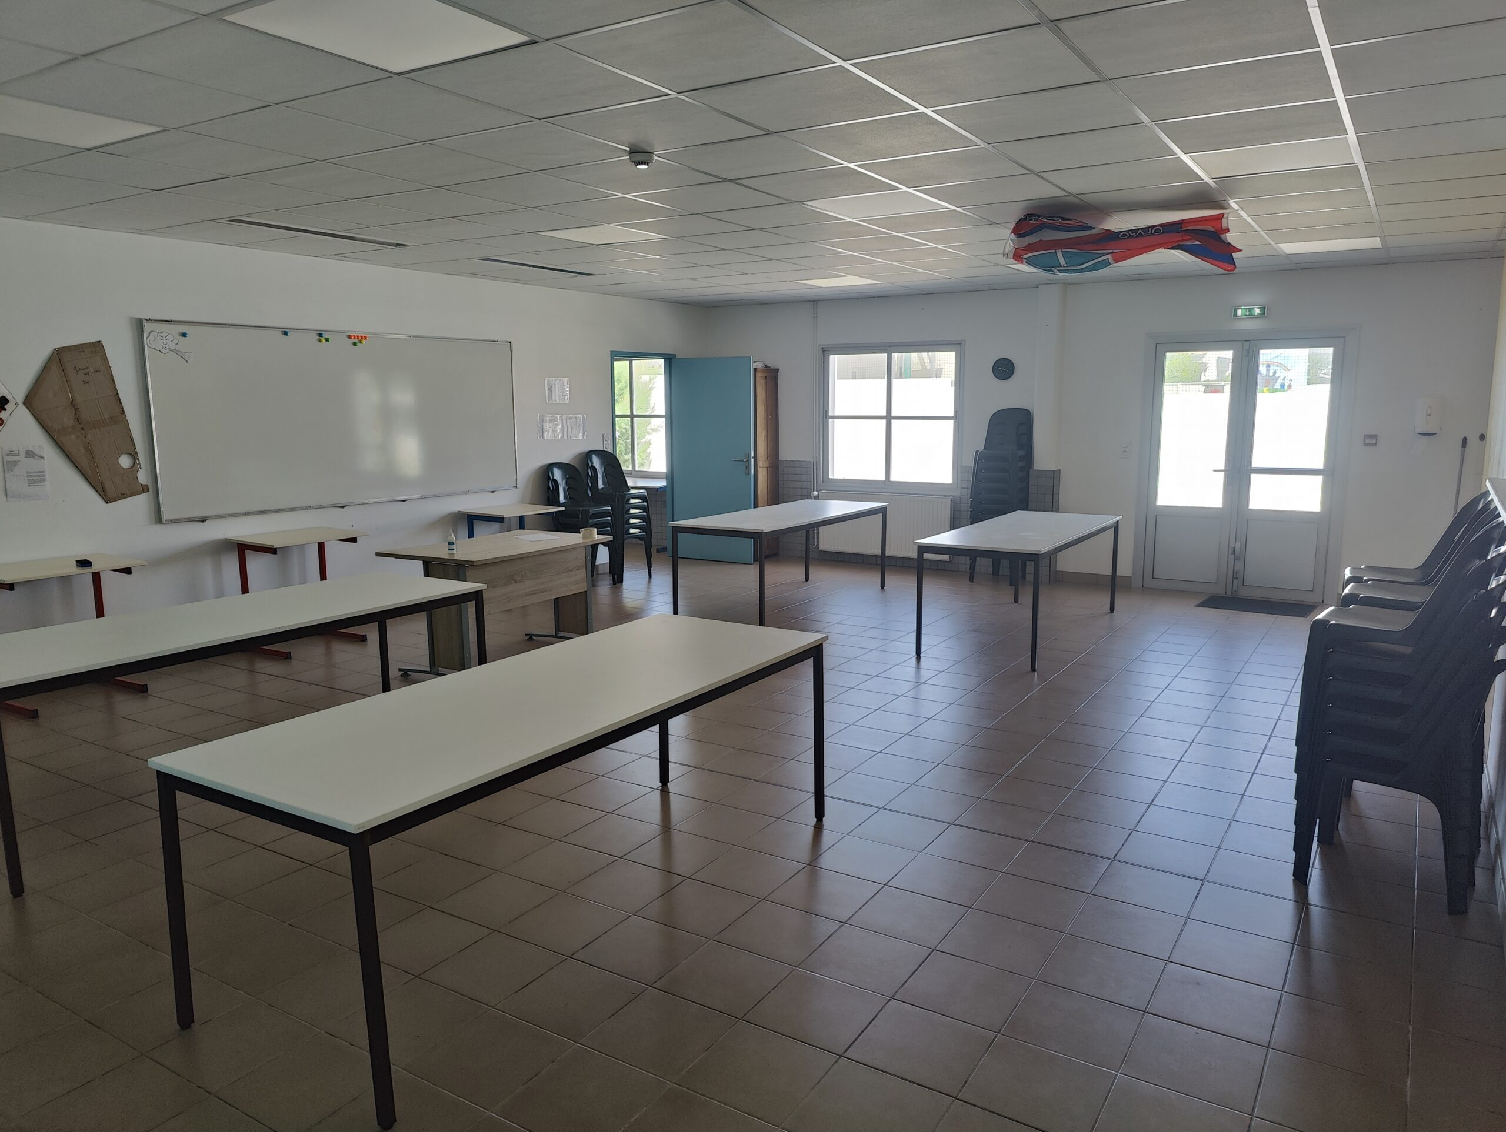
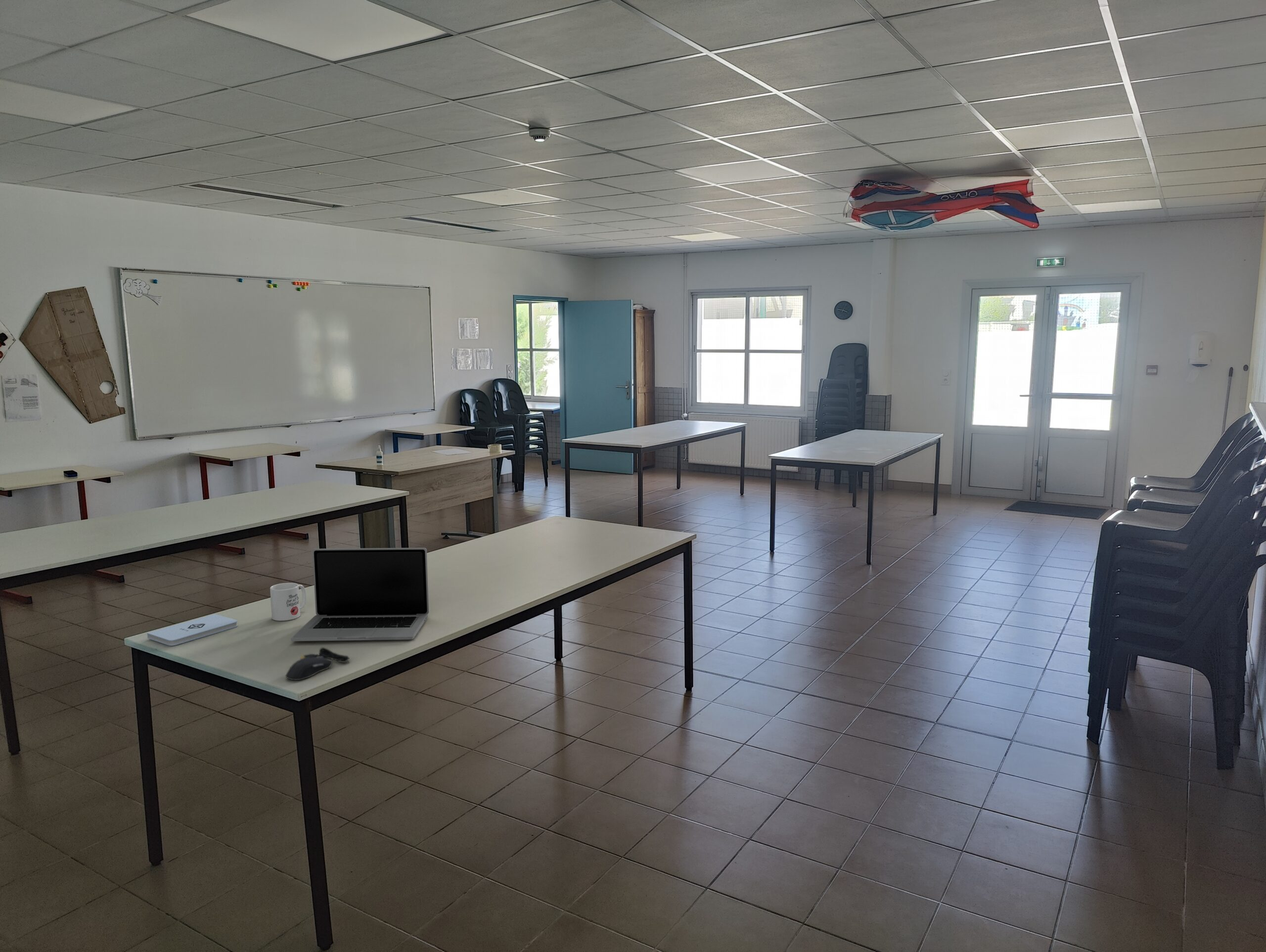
+ laptop [290,547,429,641]
+ notepad [147,614,238,646]
+ mug [270,582,307,621]
+ computer mouse [285,647,350,680]
